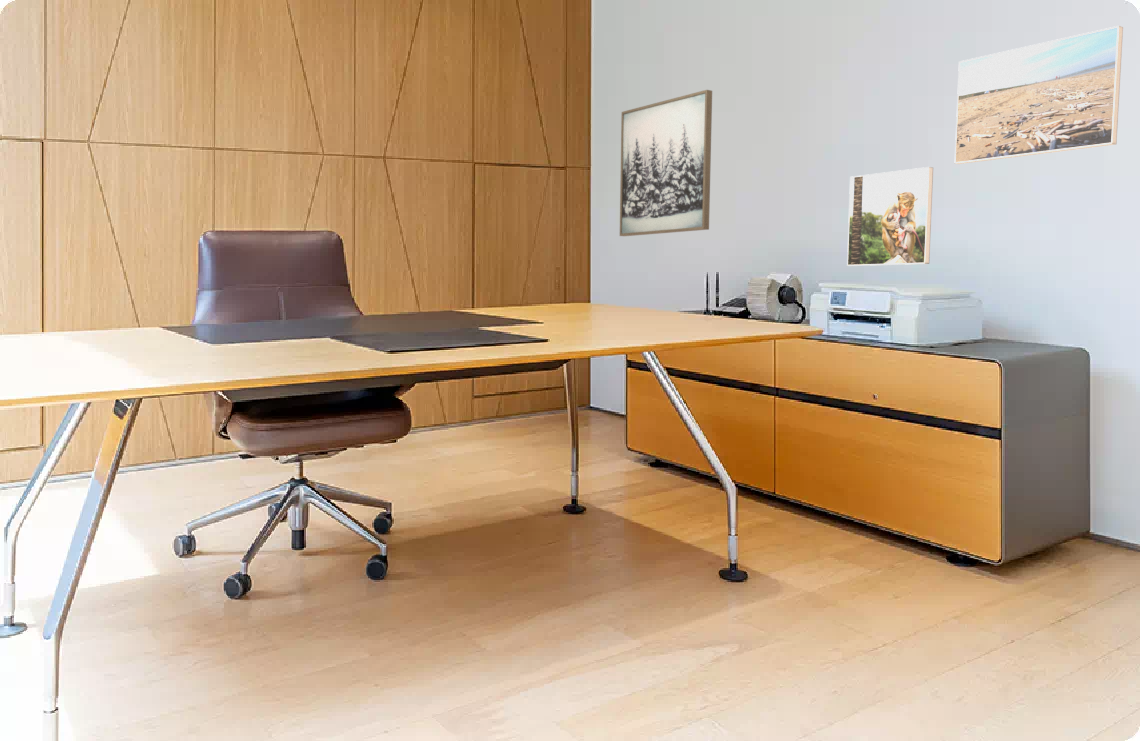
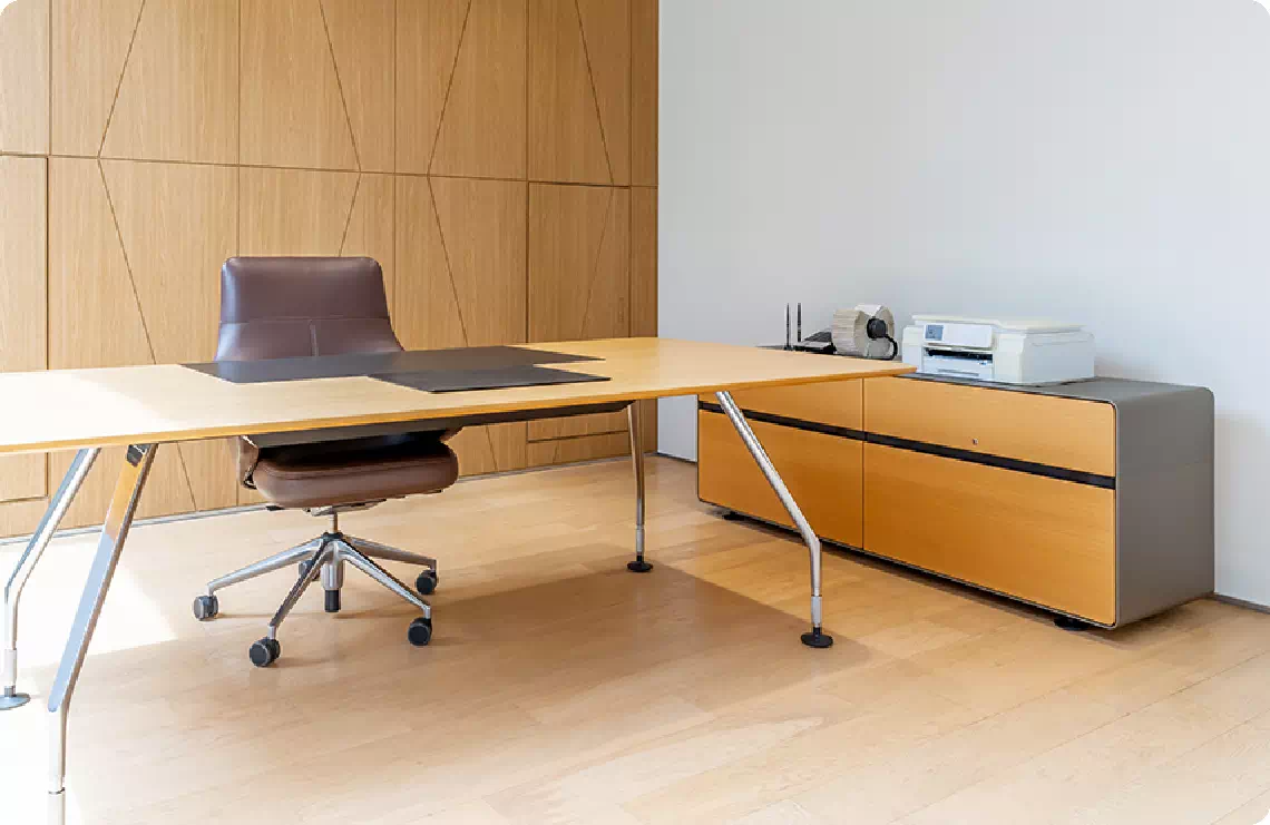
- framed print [954,25,1124,165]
- wall art [619,89,713,237]
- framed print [846,166,934,267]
